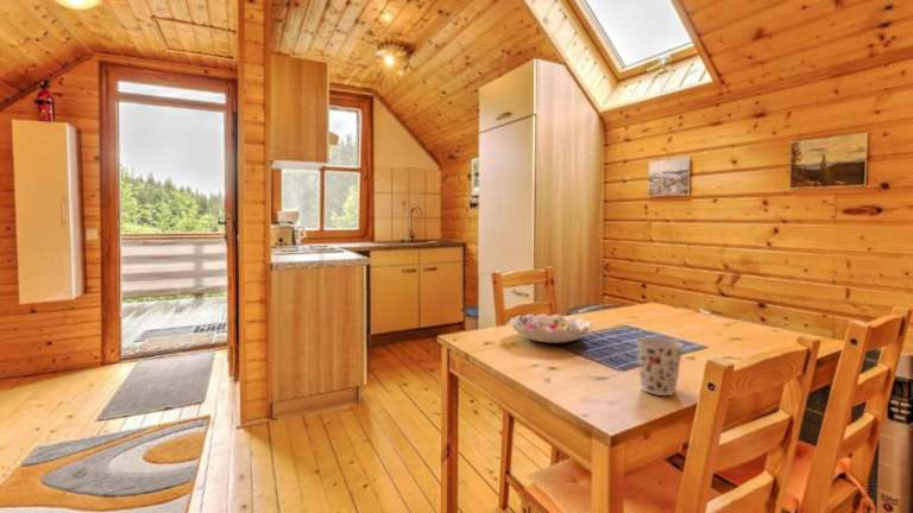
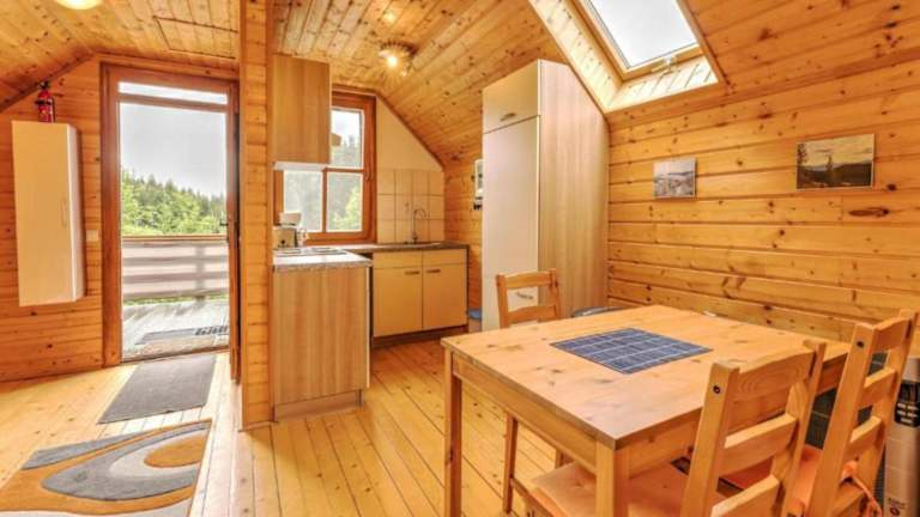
- decorative bowl [509,312,593,344]
- cup [635,336,685,397]
